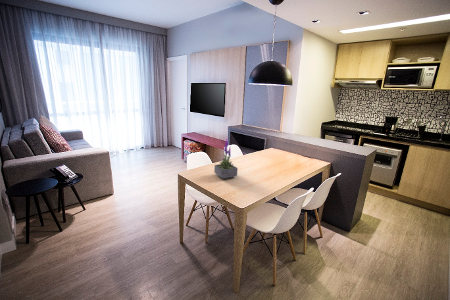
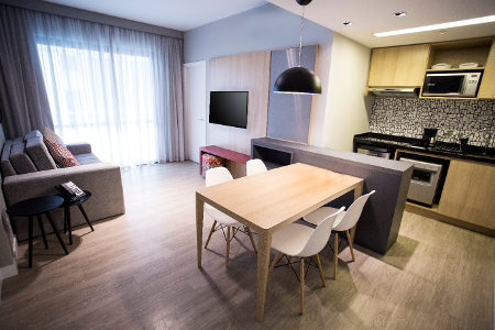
- potted plant [213,136,239,180]
